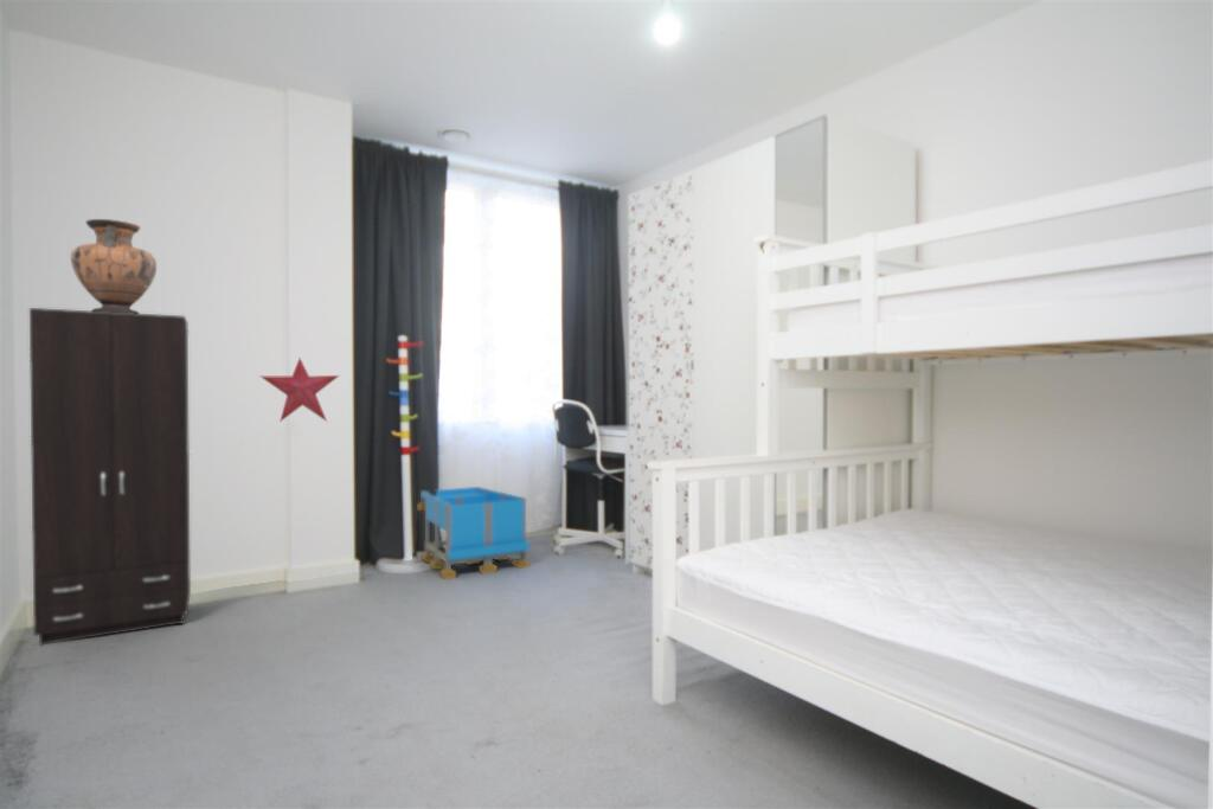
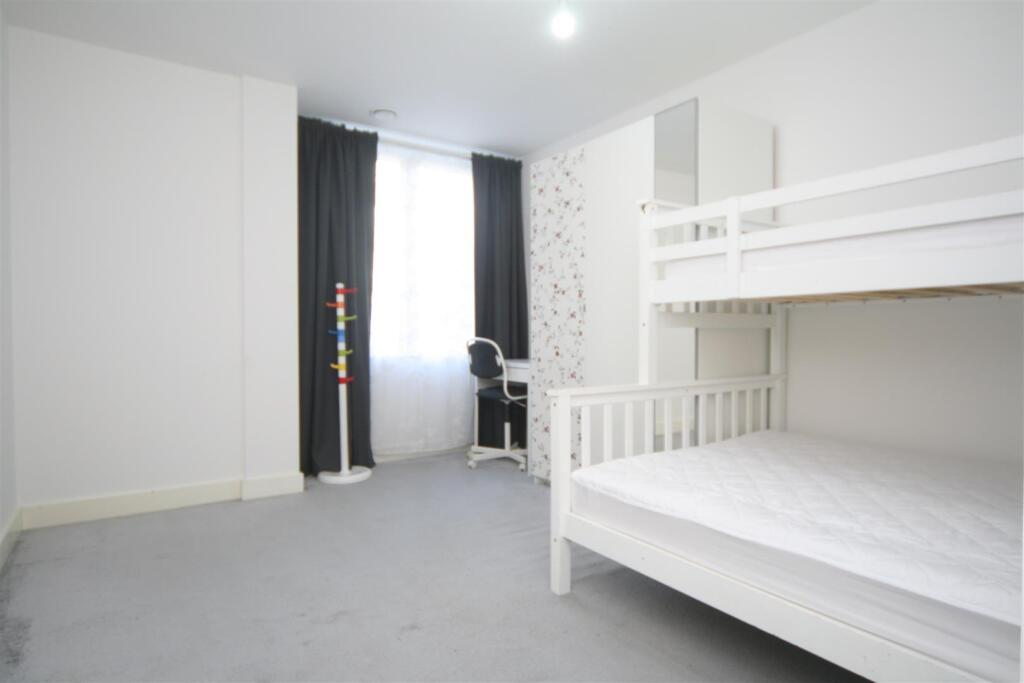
- storage bin [416,486,531,580]
- decorative star [259,358,340,423]
- vase [70,218,158,314]
- cabinet [28,307,192,647]
